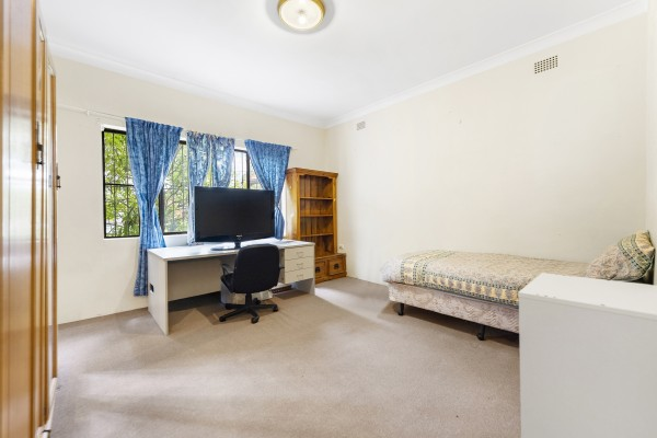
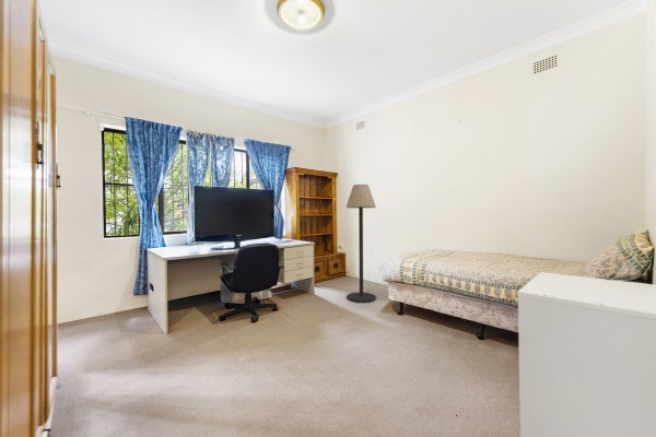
+ floor lamp [345,184,377,303]
